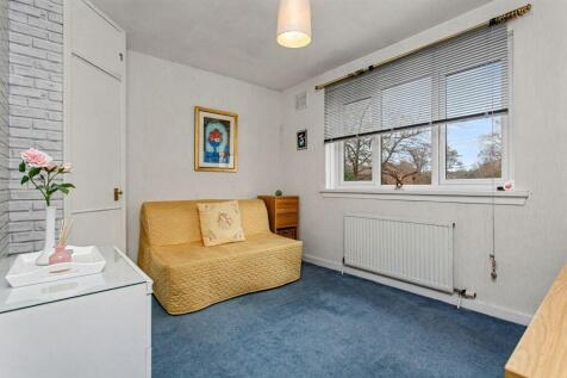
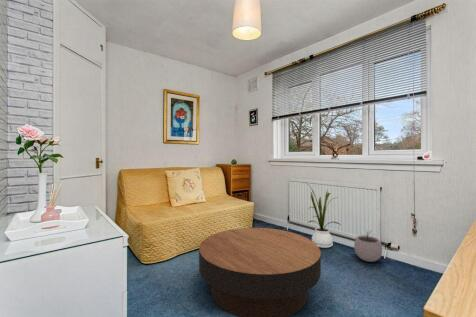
+ plant pot [353,228,383,263]
+ house plant [303,181,342,249]
+ coffee table [198,227,322,317]
